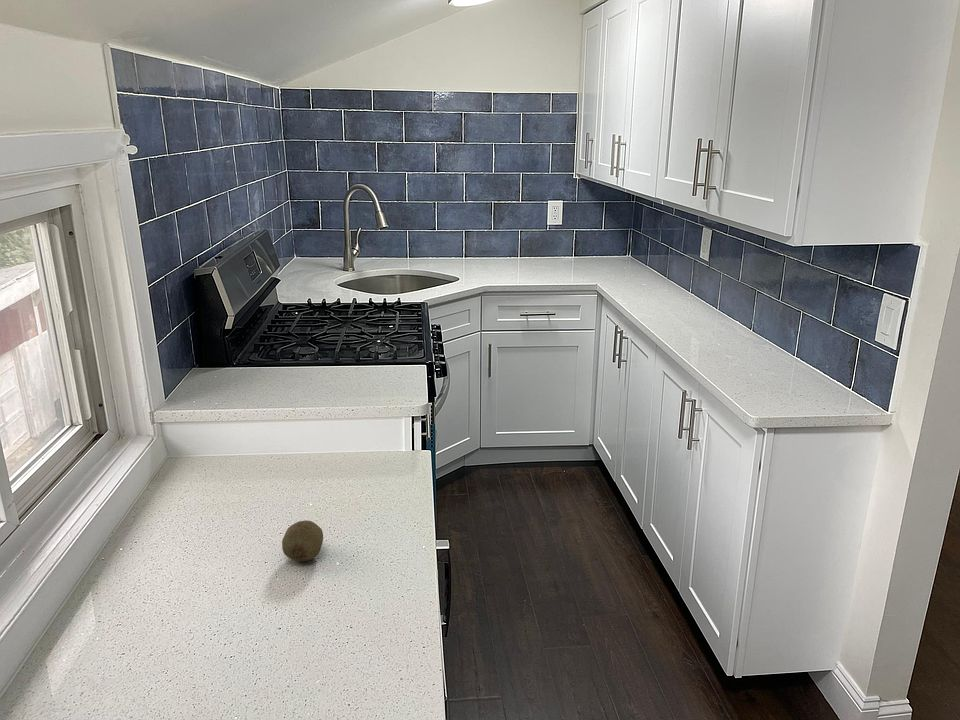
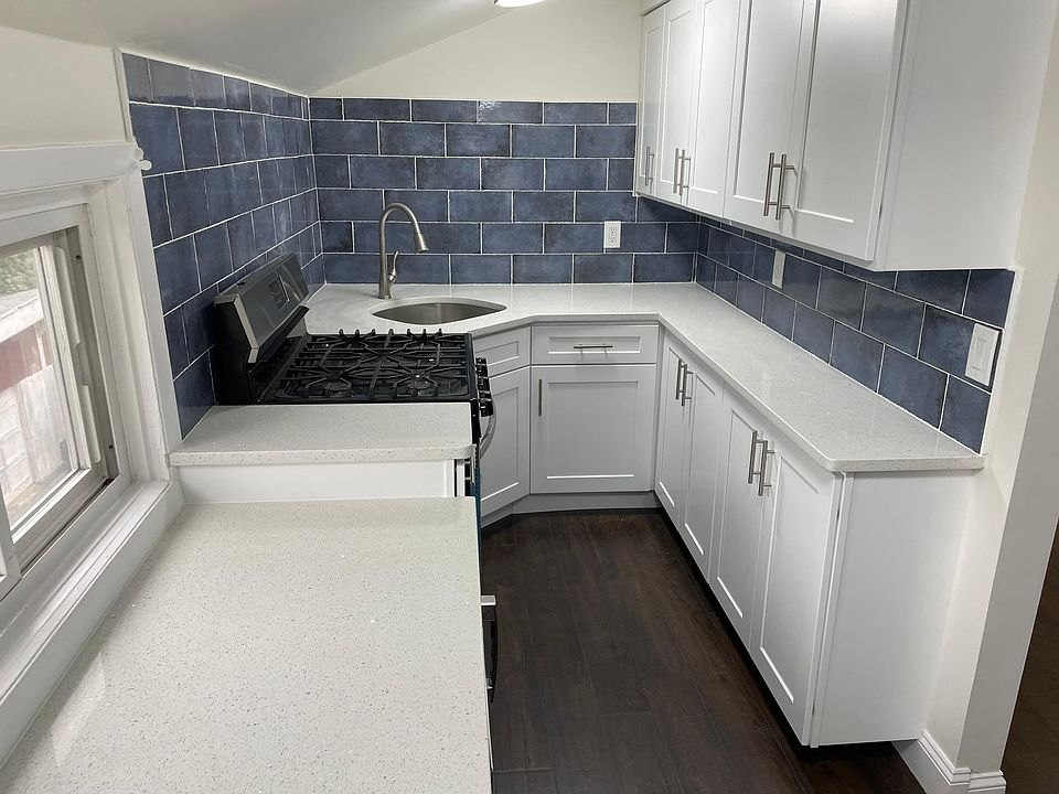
- fruit [281,519,324,562]
